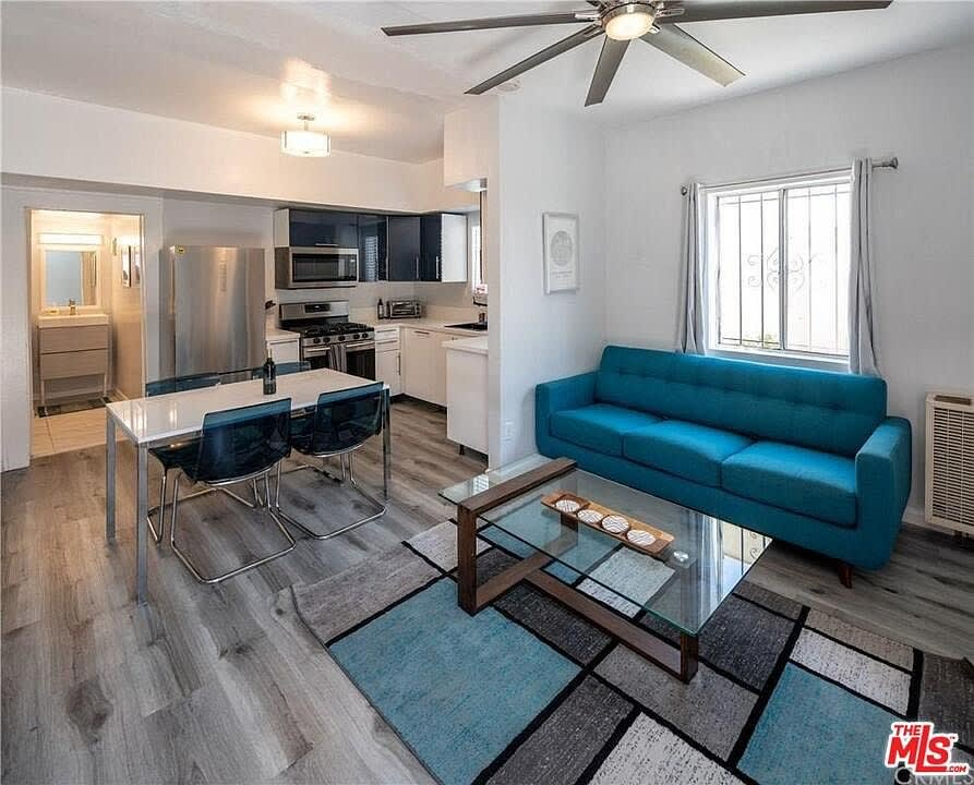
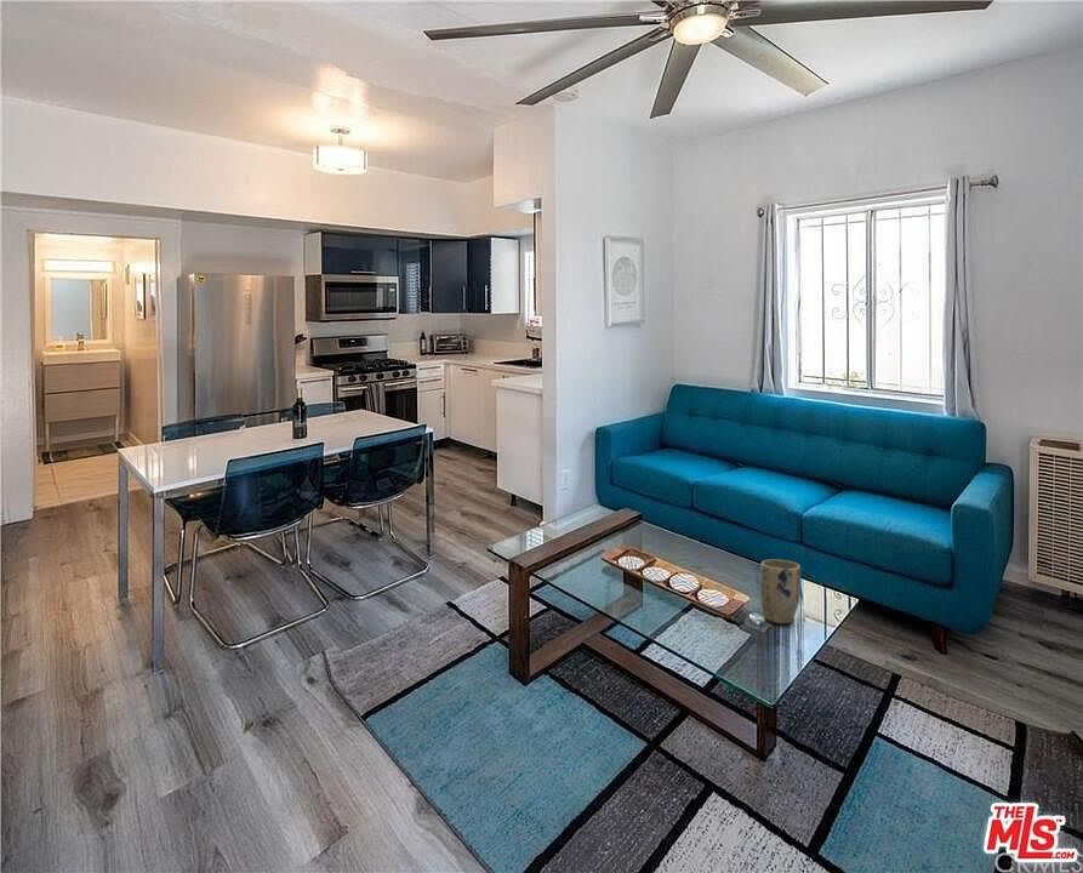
+ plant pot [758,559,802,624]
